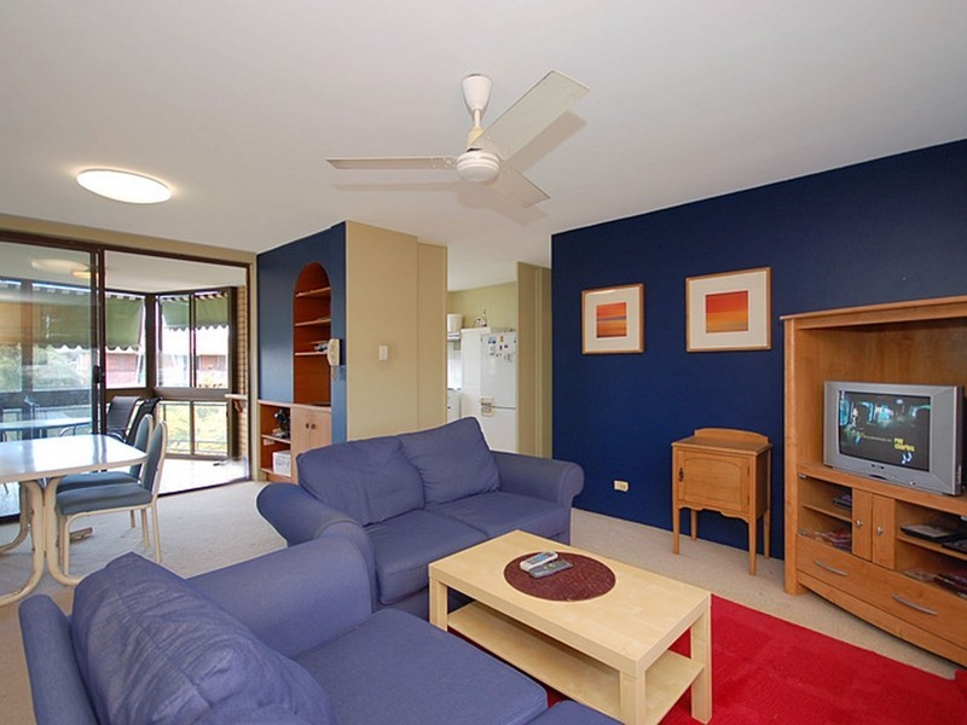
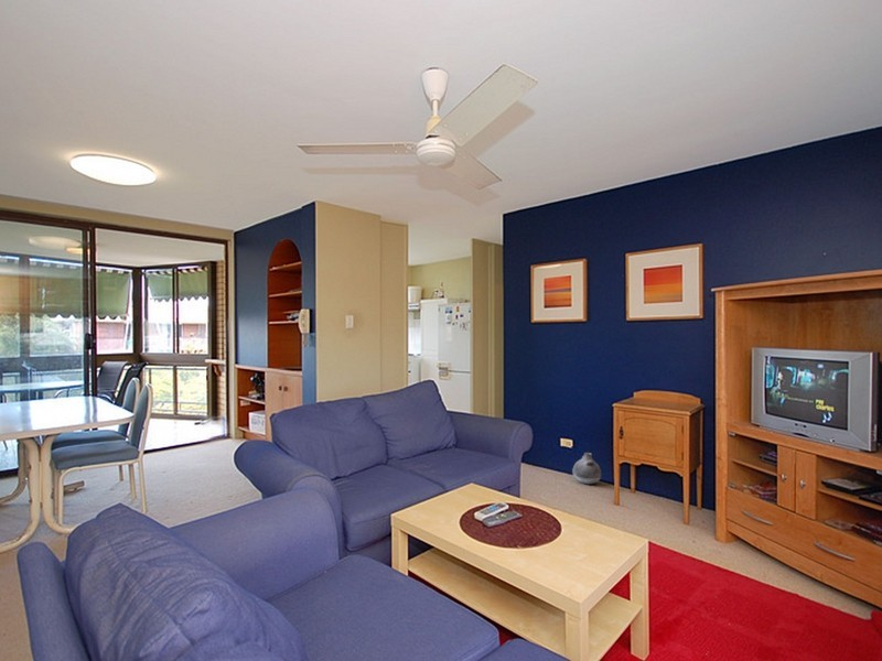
+ vase [571,452,602,485]
